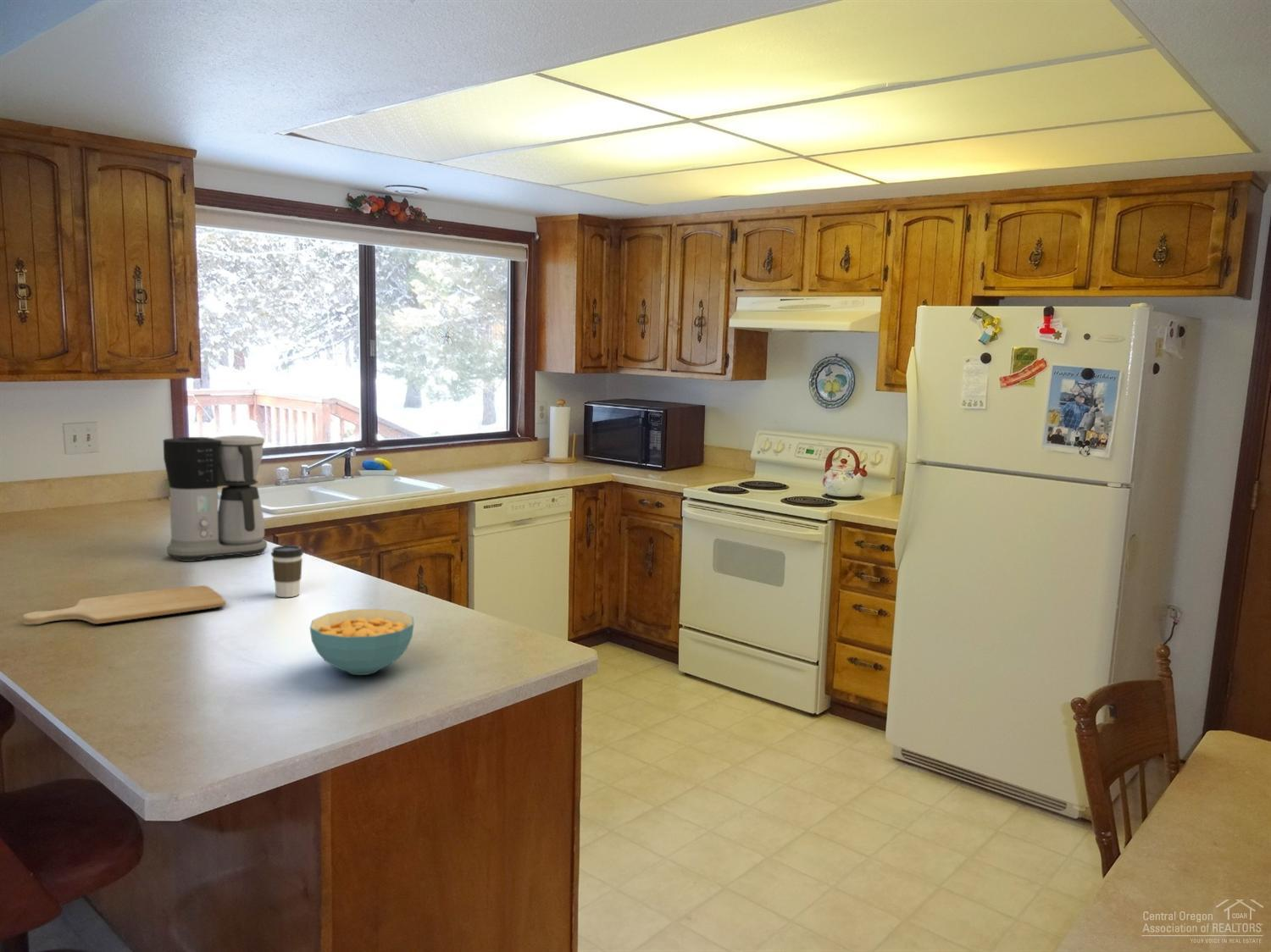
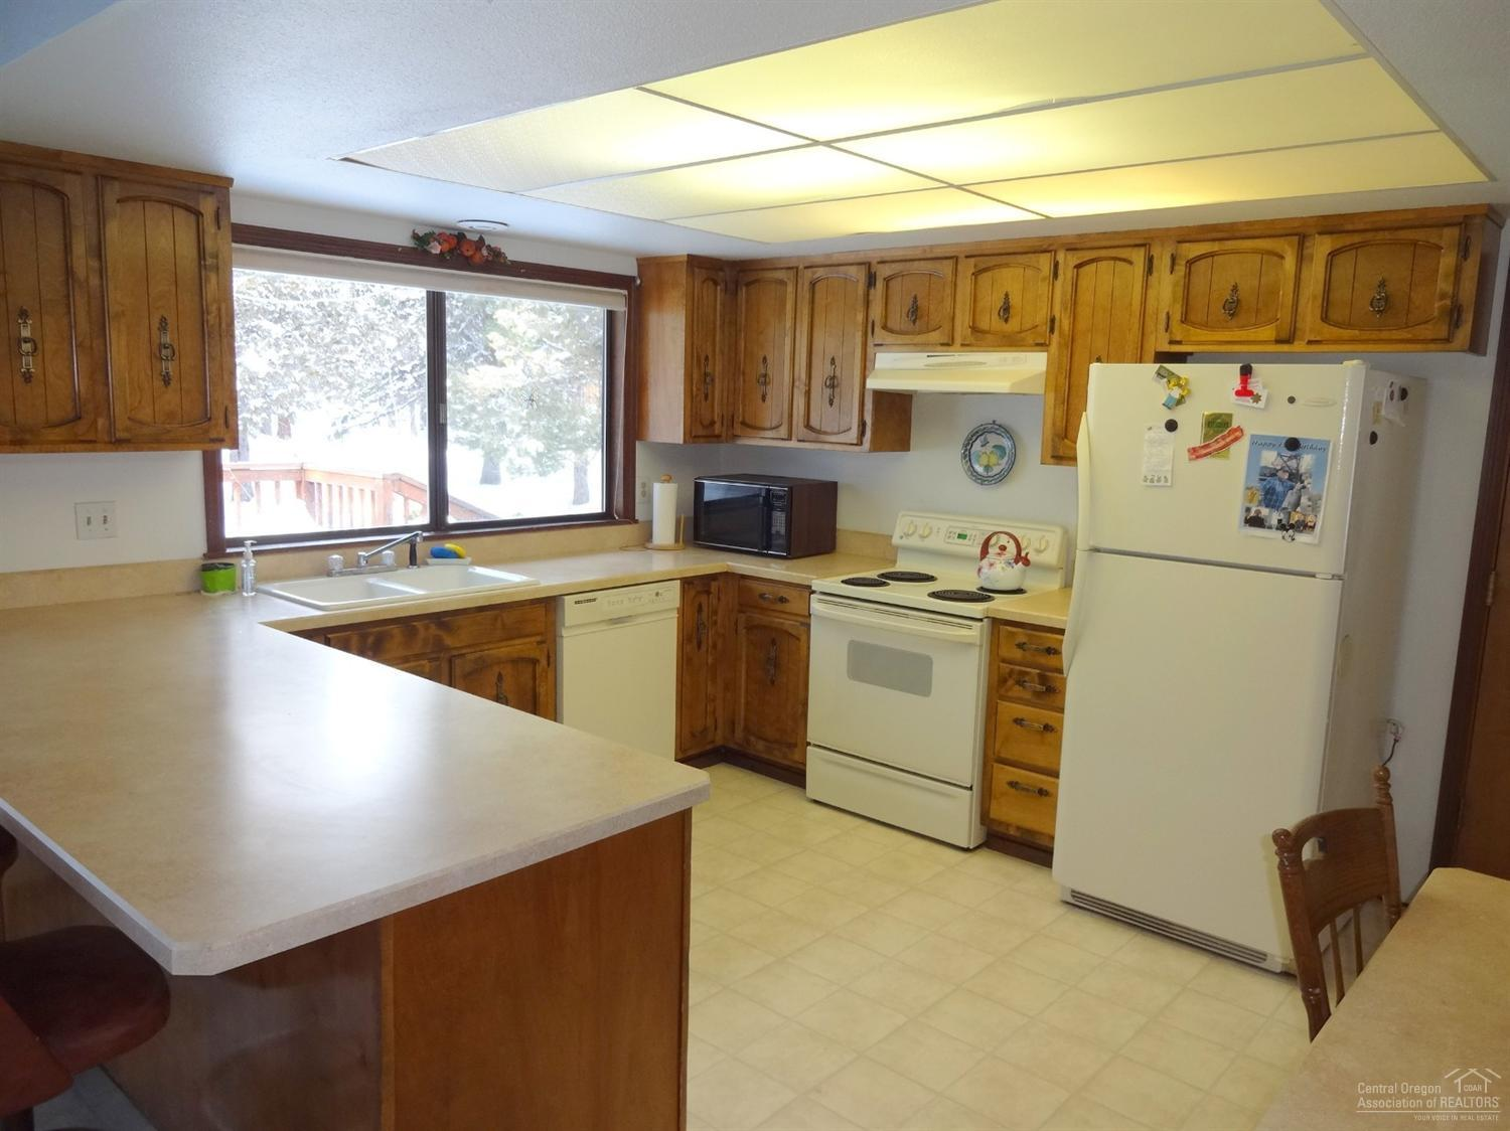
- chopping board [22,584,226,625]
- coffee cup [270,545,304,598]
- coffee maker [163,434,268,562]
- cereal bowl [309,608,414,676]
